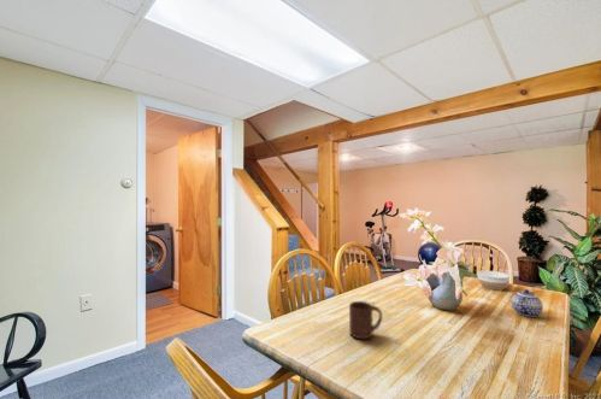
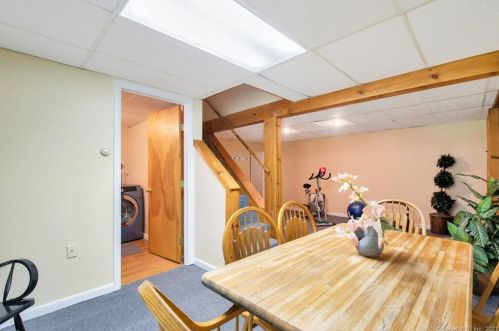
- teapot [511,288,544,318]
- cup [348,300,383,340]
- bowl [476,270,511,292]
